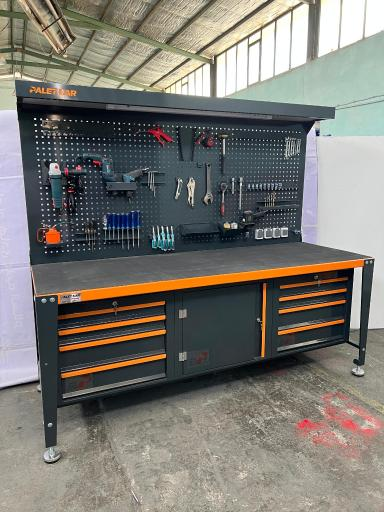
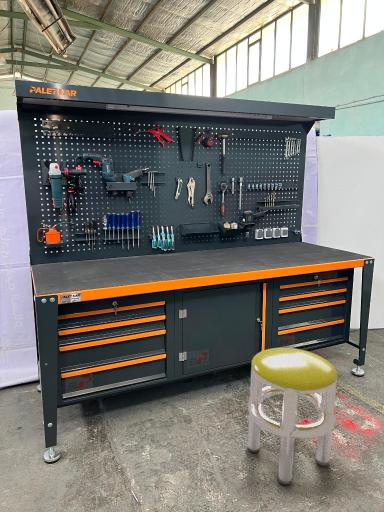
+ stool [247,347,338,486]
